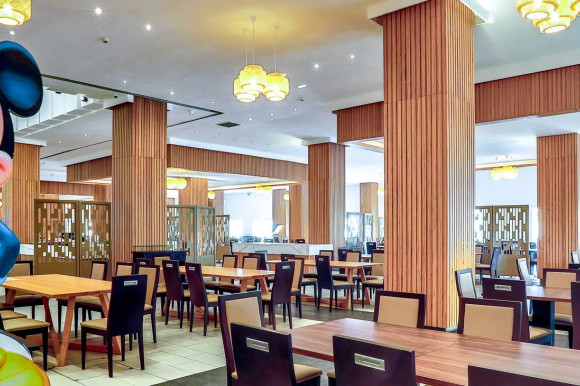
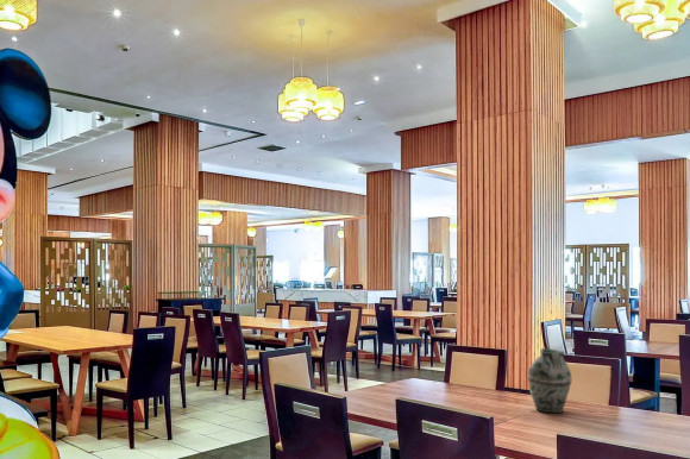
+ vase [526,347,573,414]
